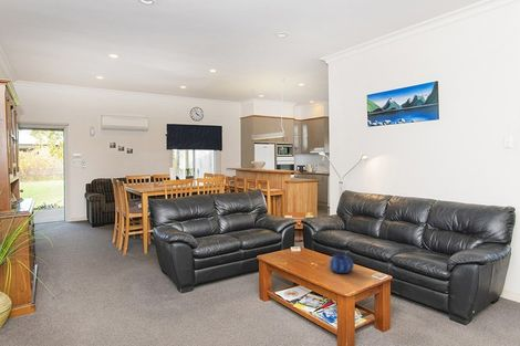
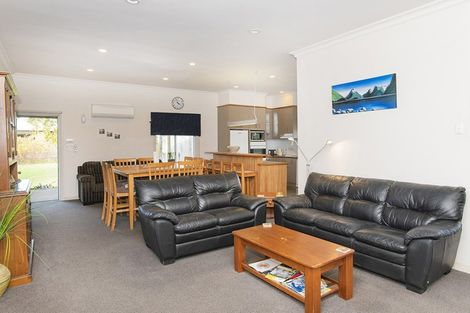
- decorative bowl [329,253,355,274]
